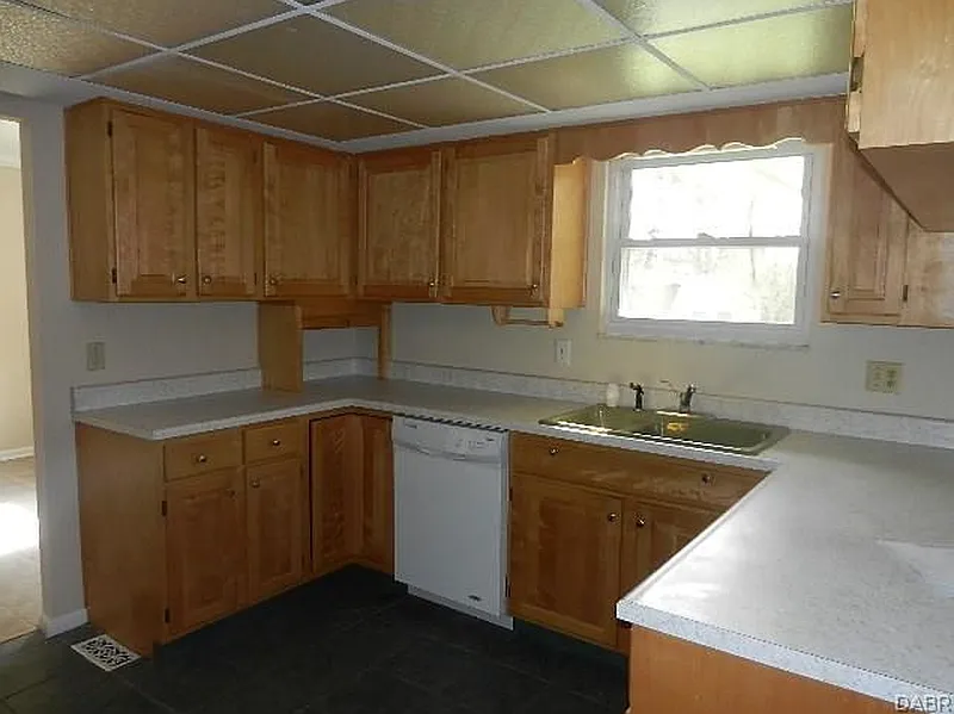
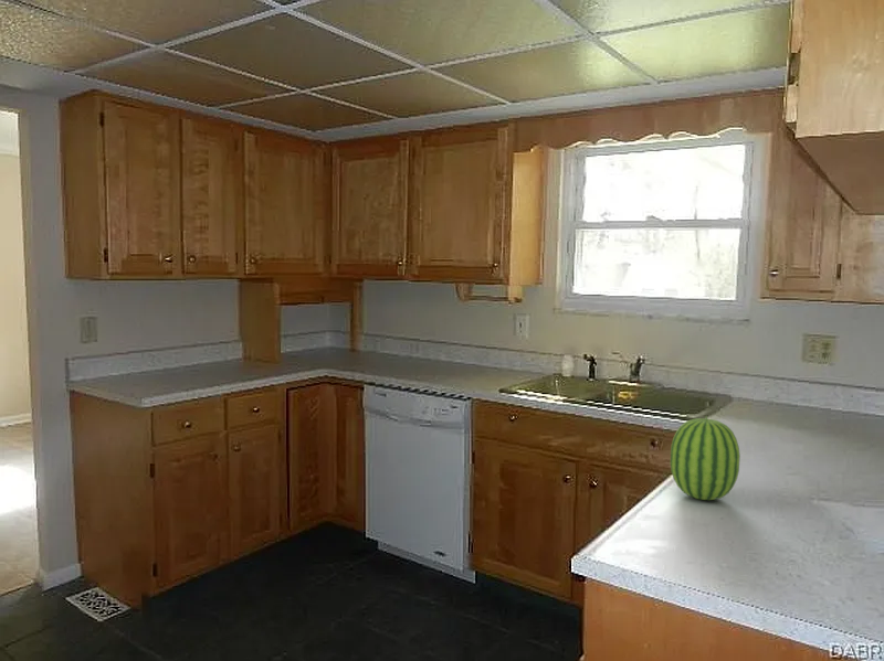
+ fruit [670,415,741,501]
